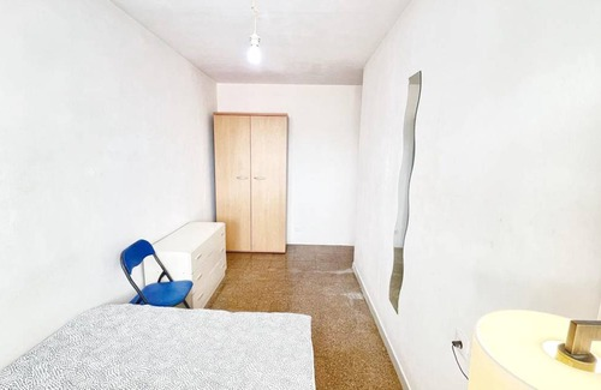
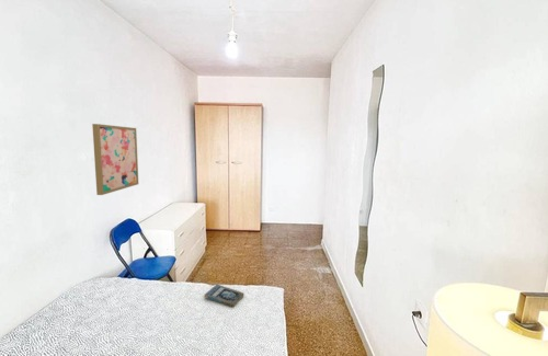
+ wall art [91,123,139,196]
+ book [203,284,244,308]
